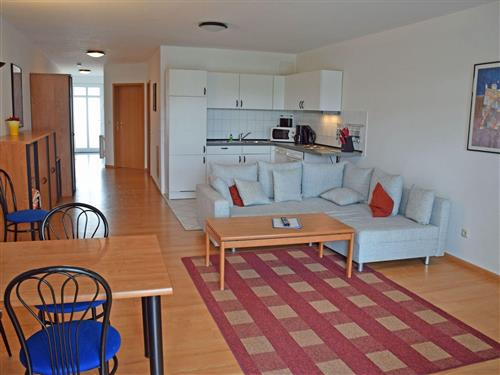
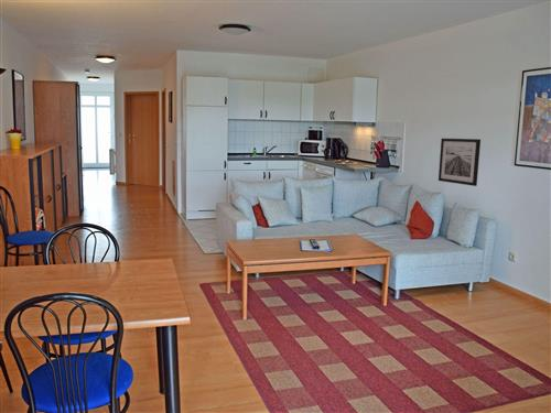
+ wall art [437,138,482,187]
